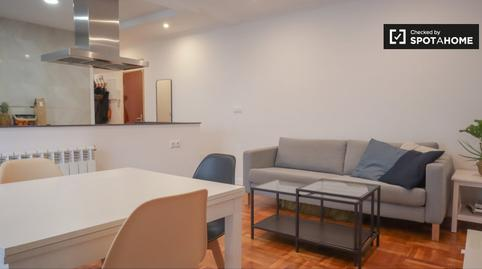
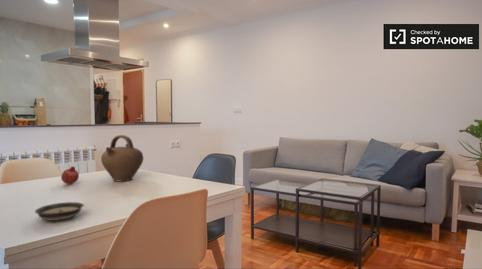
+ saucer [34,201,85,222]
+ jug [100,134,144,182]
+ fruit [60,165,80,185]
